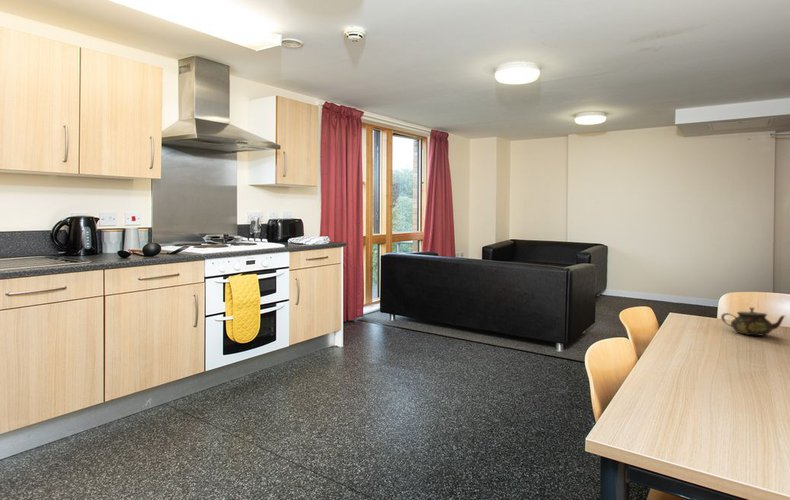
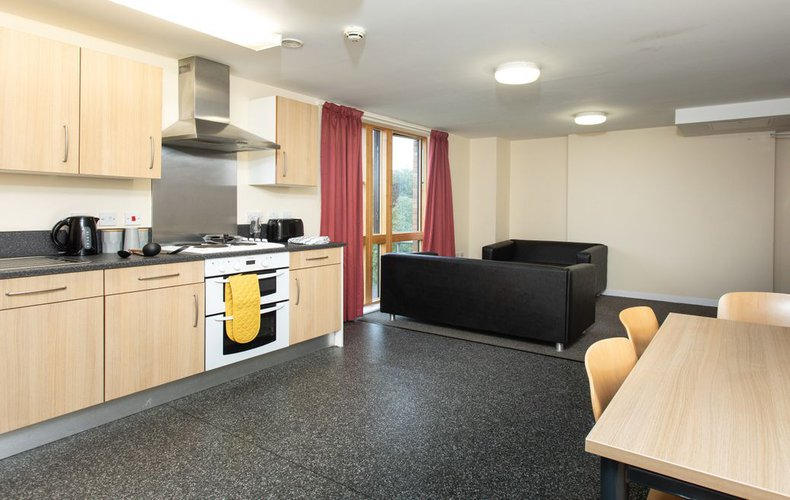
- teapot [720,306,786,337]
